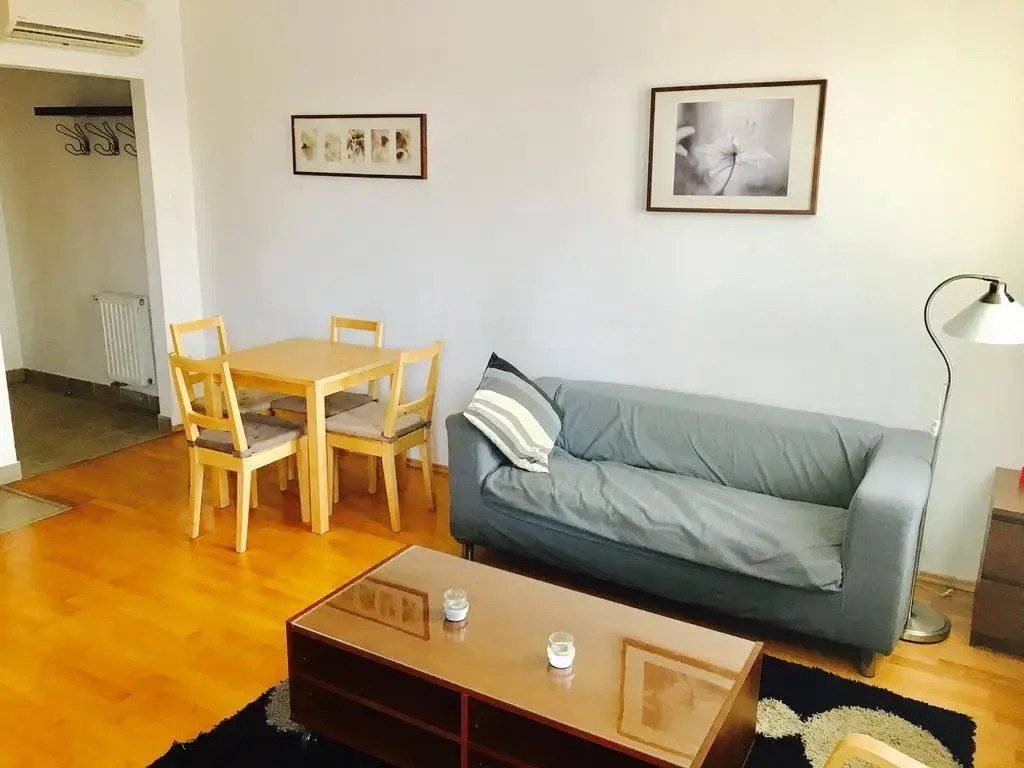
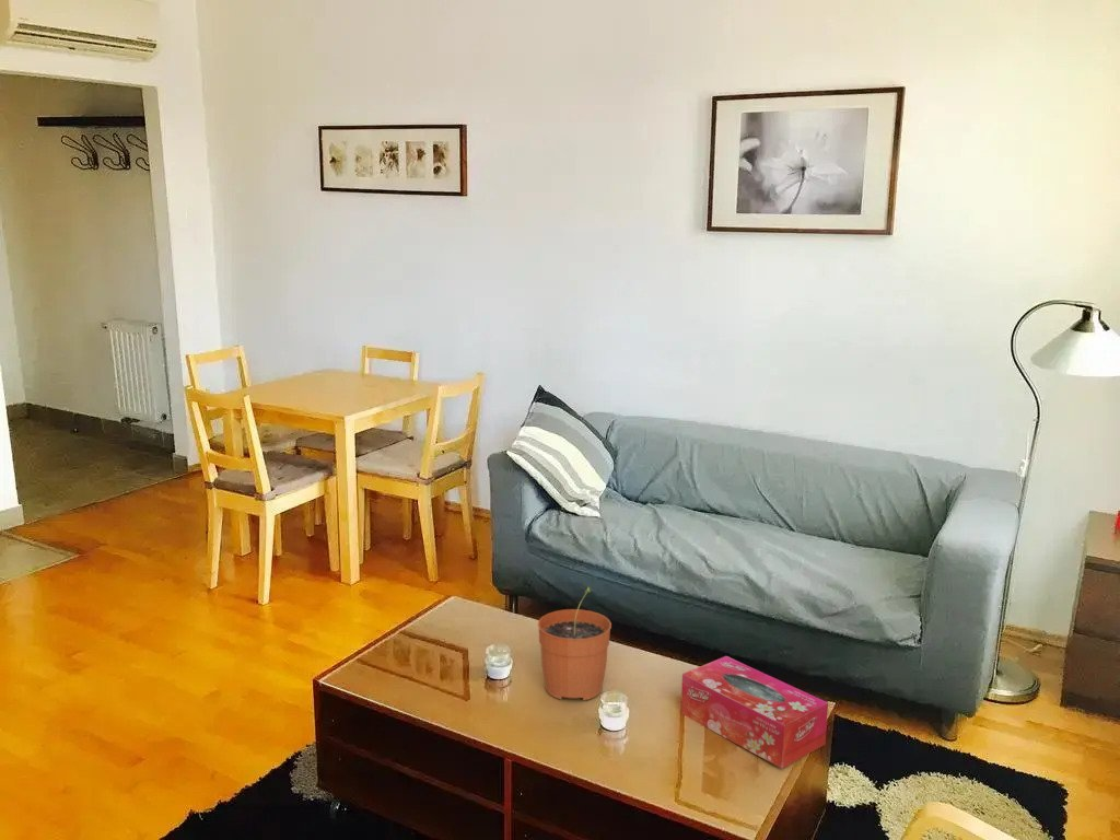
+ plant pot [537,586,612,702]
+ tissue box [680,655,829,770]
